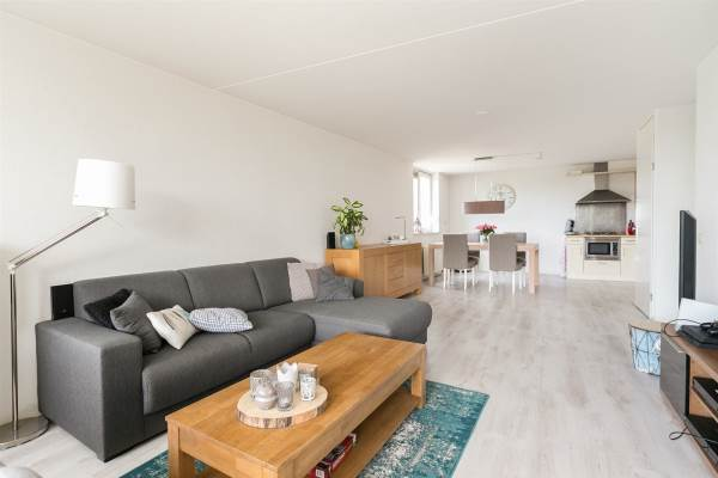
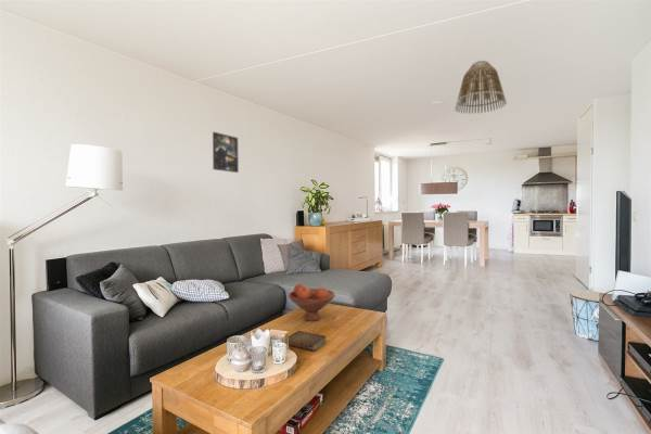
+ book [288,330,327,352]
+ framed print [212,131,240,174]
+ fruit bowl [288,283,336,322]
+ lamp shade [454,60,508,115]
